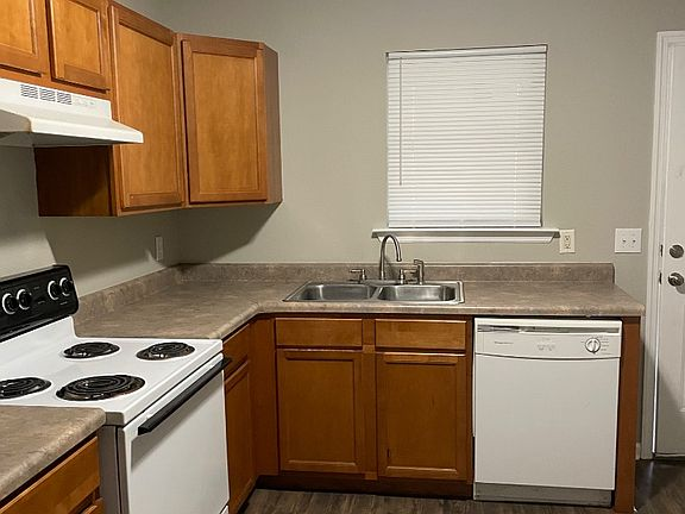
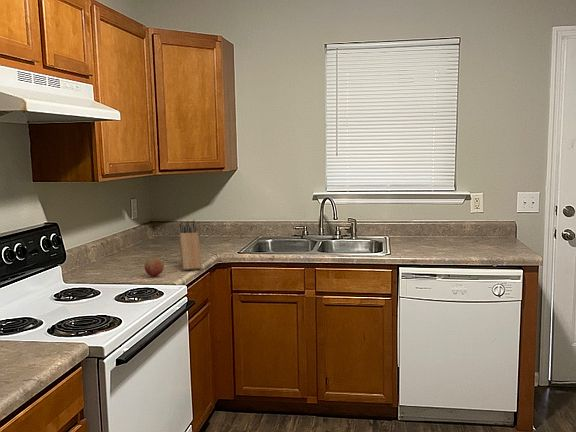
+ knife block [179,220,203,271]
+ fruit [143,257,165,277]
